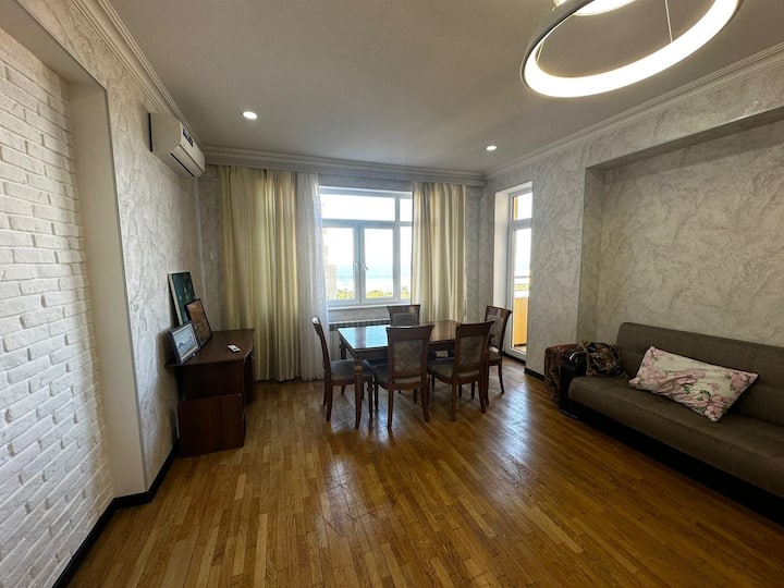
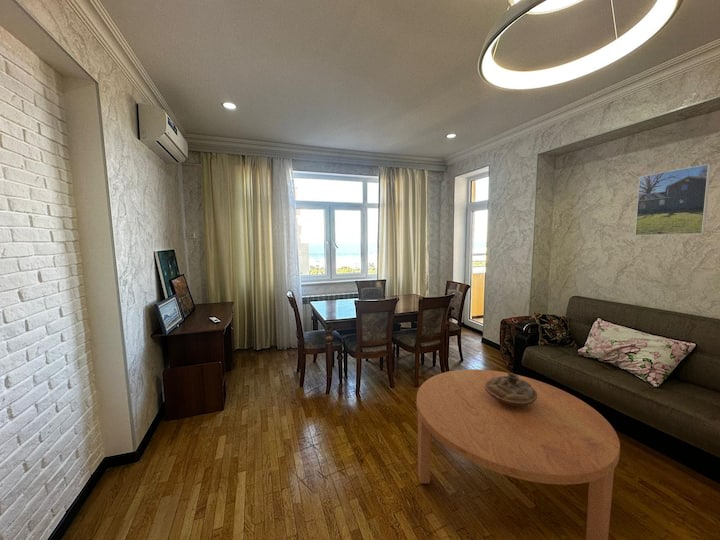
+ decorative bowl [485,372,537,406]
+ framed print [634,163,712,237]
+ coffee table [416,368,621,540]
